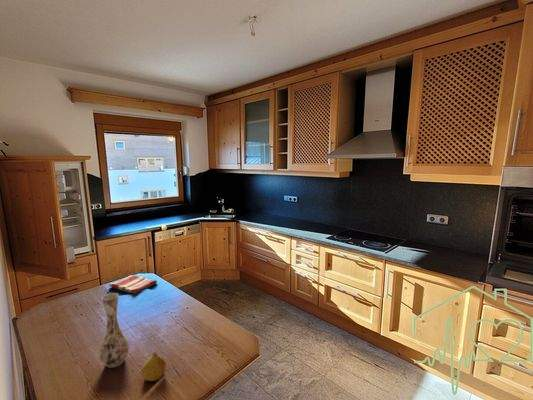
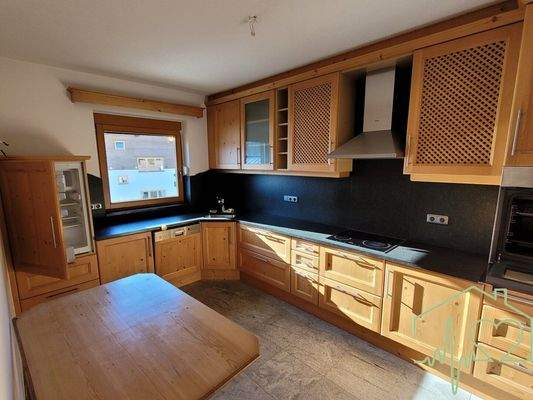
- dish towel [109,274,158,295]
- fruit [140,350,167,382]
- vase [98,292,130,369]
